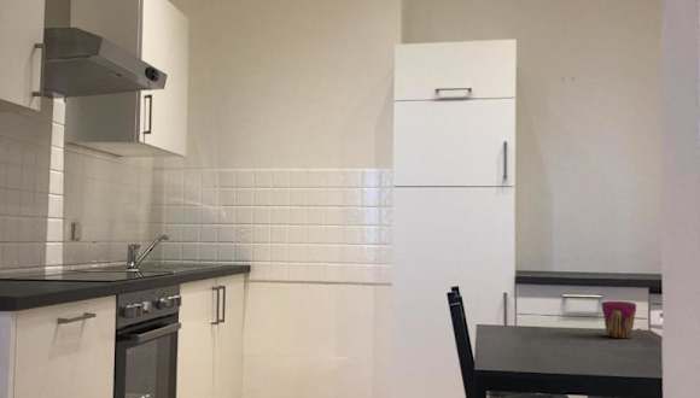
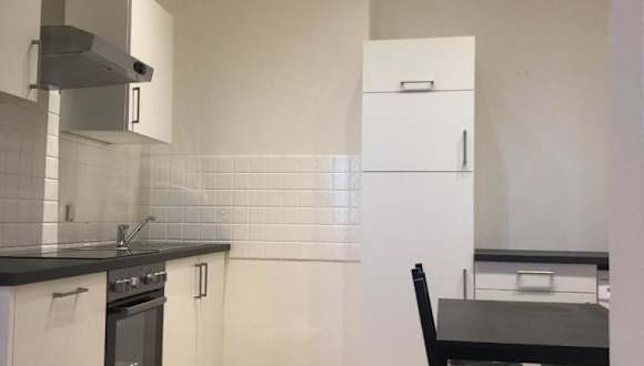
- cup [600,300,637,339]
